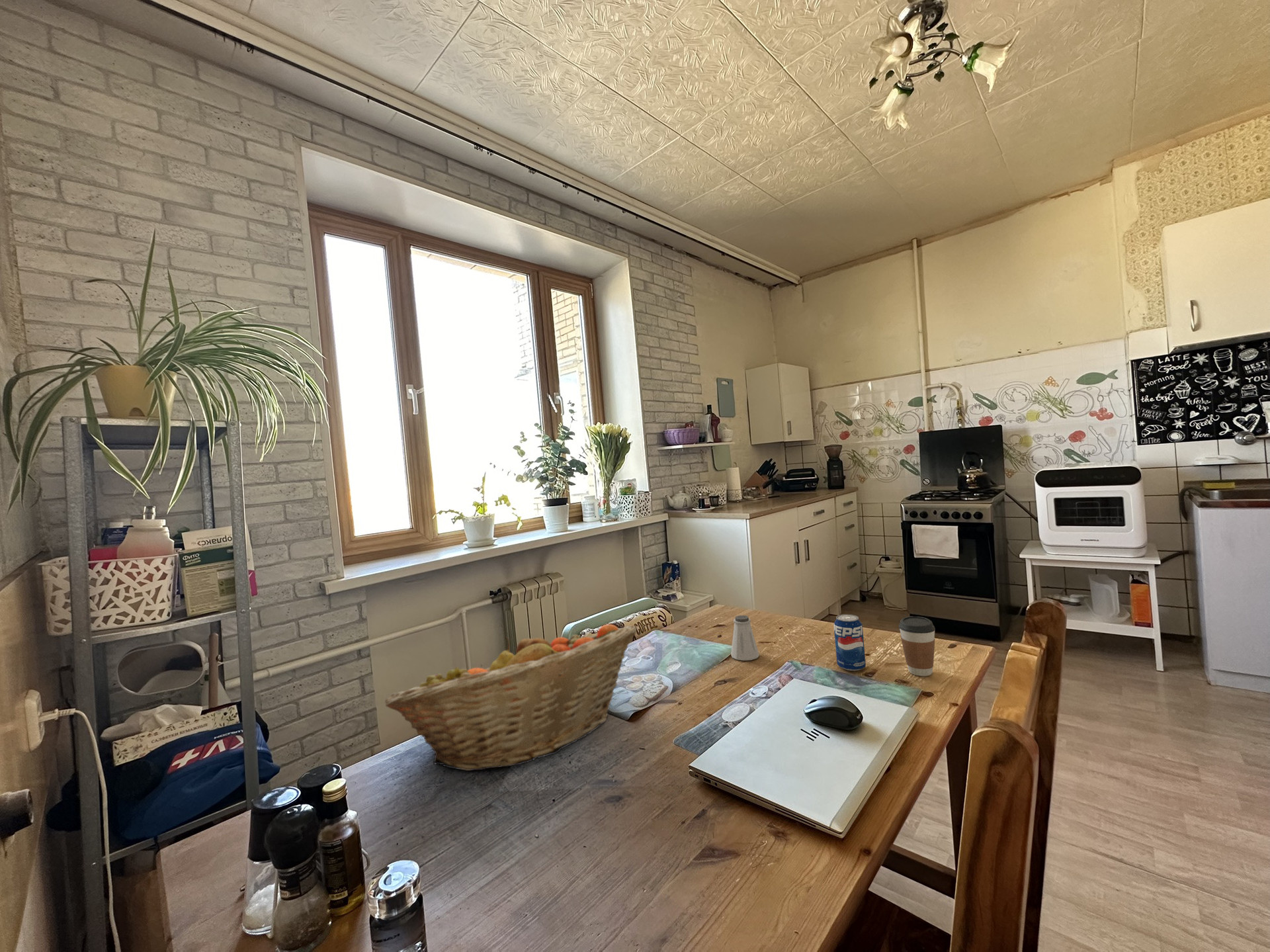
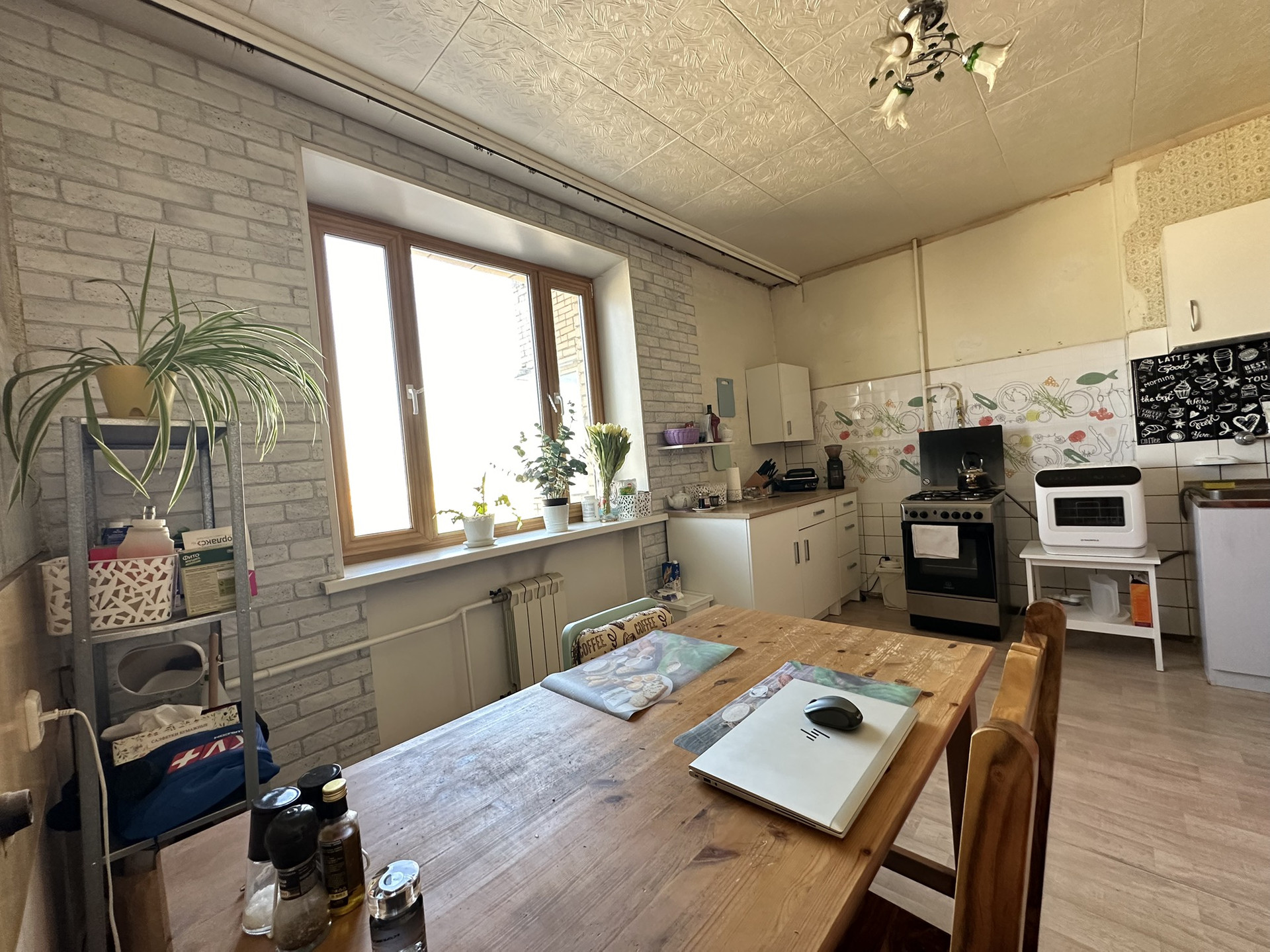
- fruit basket [384,623,637,771]
- coffee cup [898,616,936,677]
- saltshaker [730,615,760,661]
- beverage can [833,614,867,671]
